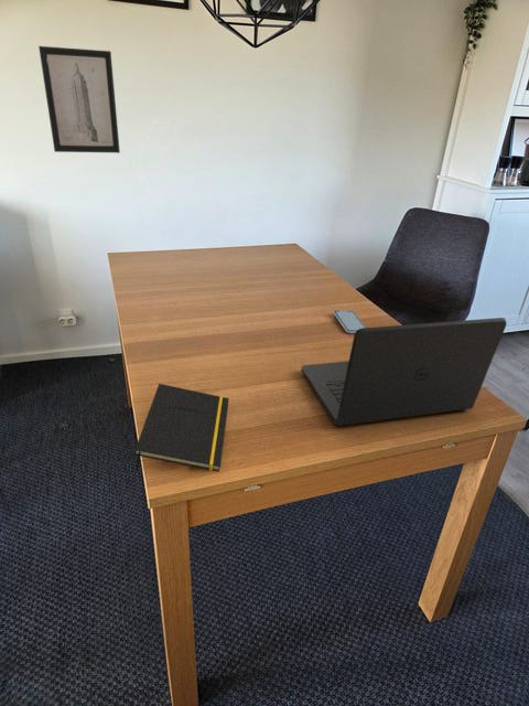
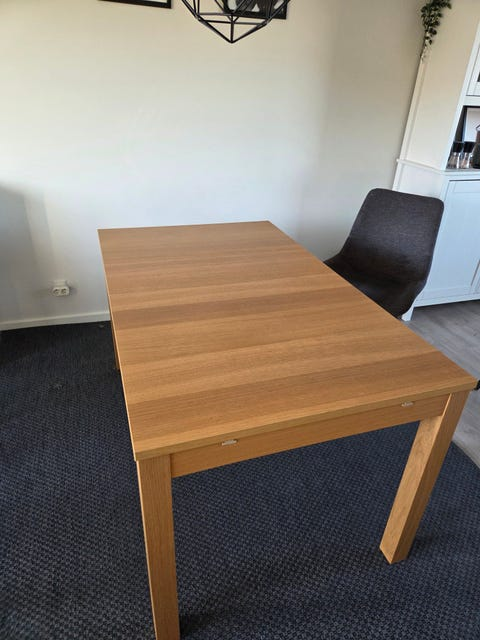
- notepad [133,383,230,472]
- smartphone [333,309,367,334]
- wall art [37,45,121,154]
- laptop [301,317,507,427]
